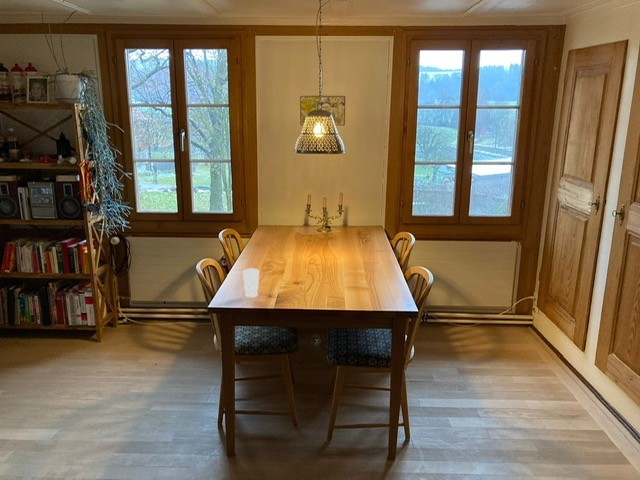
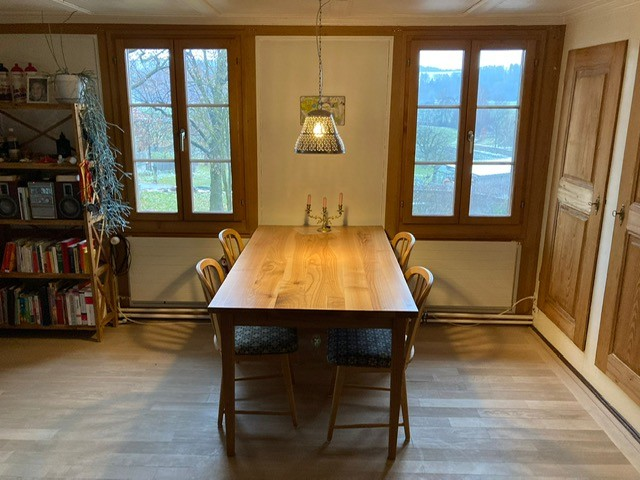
- cup [242,268,260,298]
